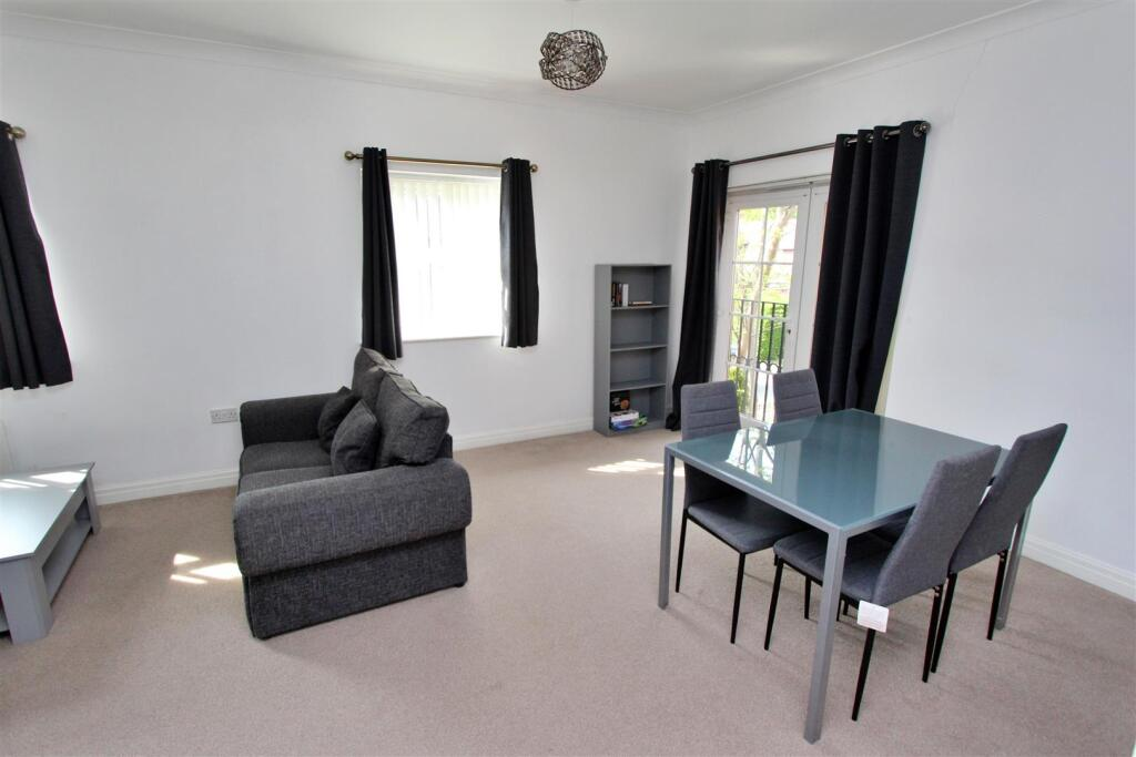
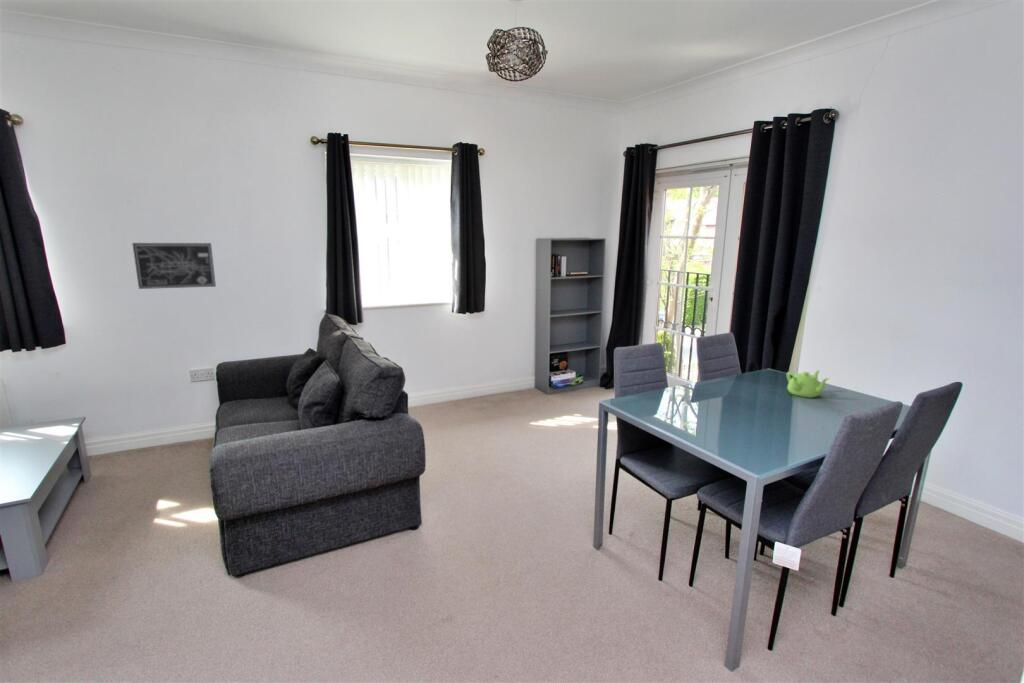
+ wall art [131,242,217,290]
+ teapot [786,369,831,399]
